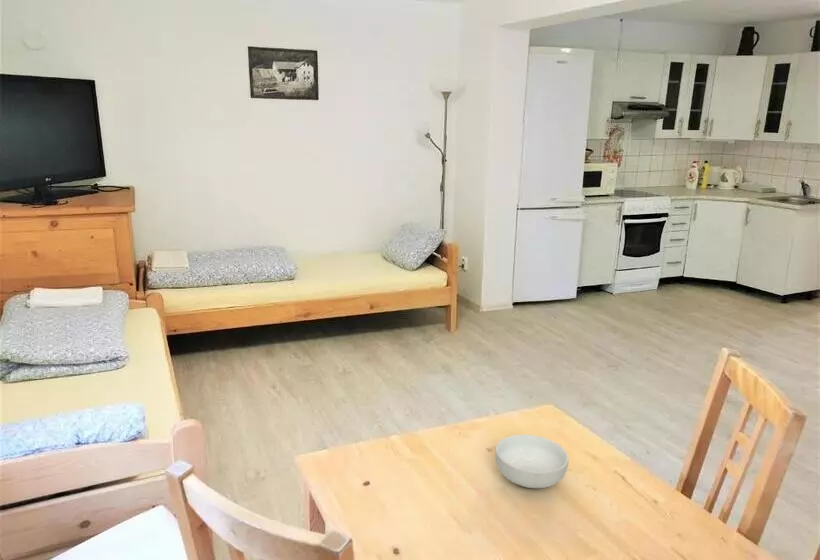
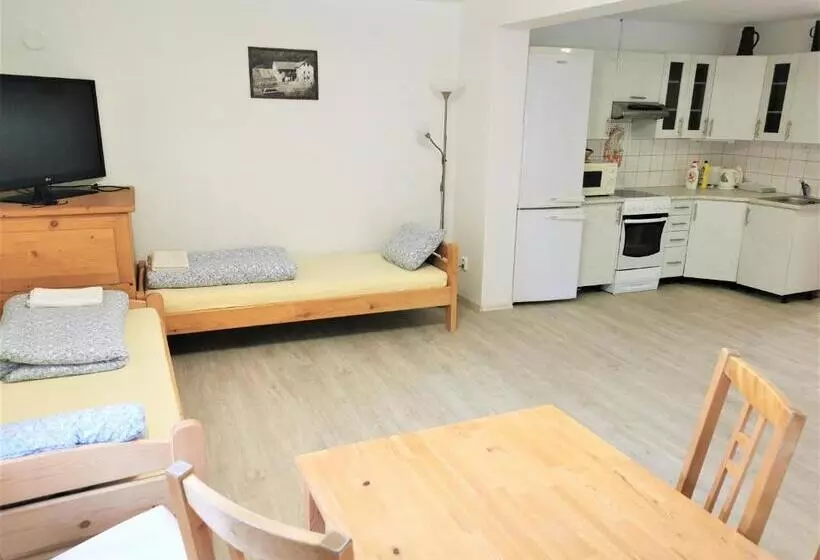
- cereal bowl [494,434,570,489]
